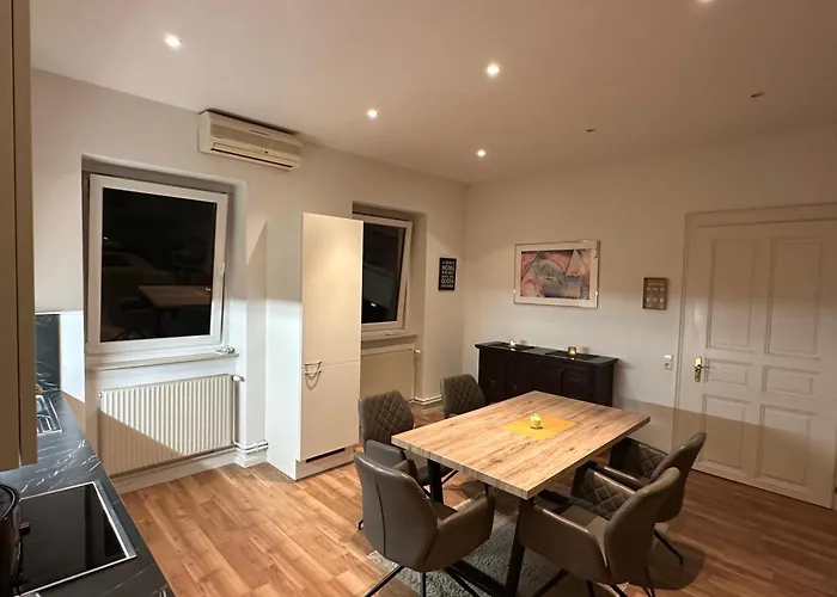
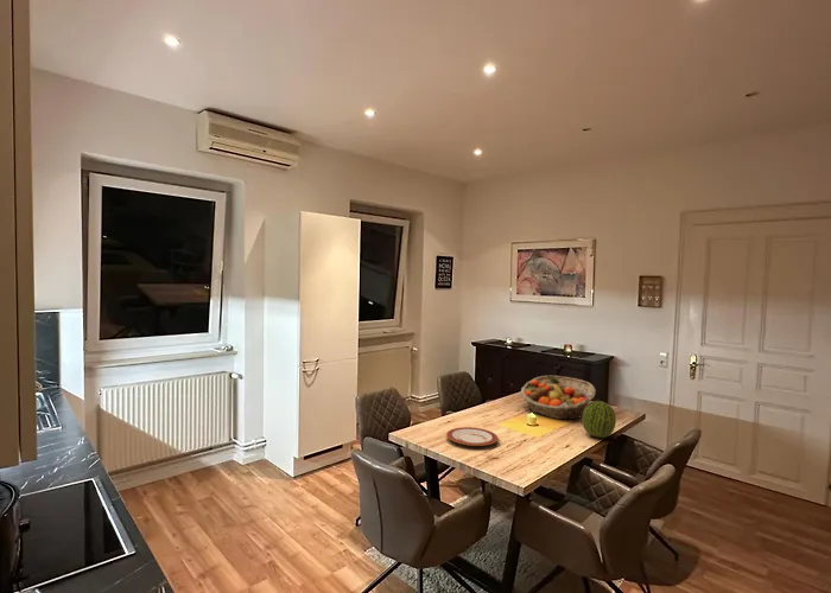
+ fruit [581,400,617,439]
+ plate [445,426,499,447]
+ fruit basket [520,375,597,421]
